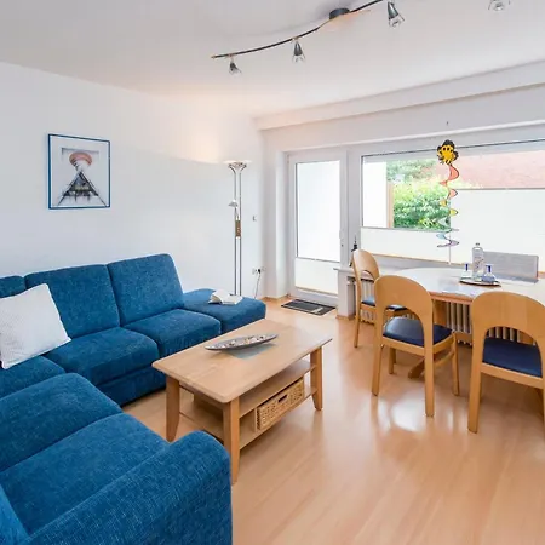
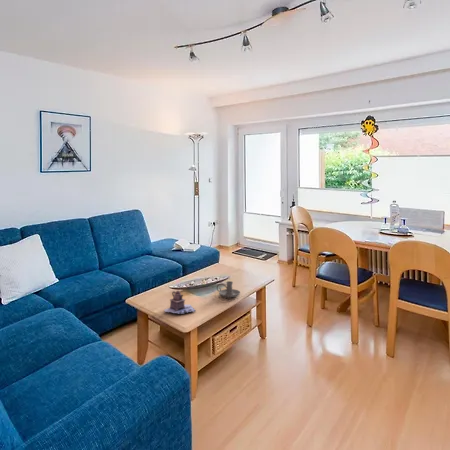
+ teapot [163,290,196,315]
+ candle holder [216,280,241,298]
